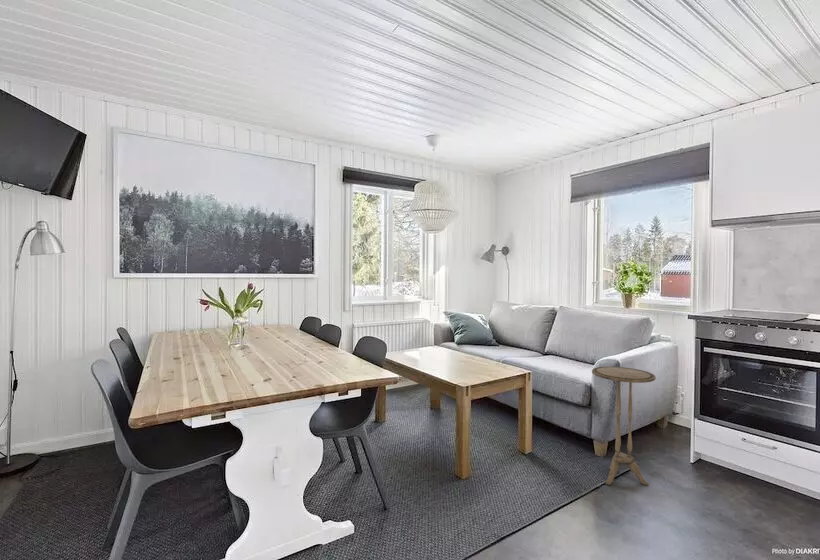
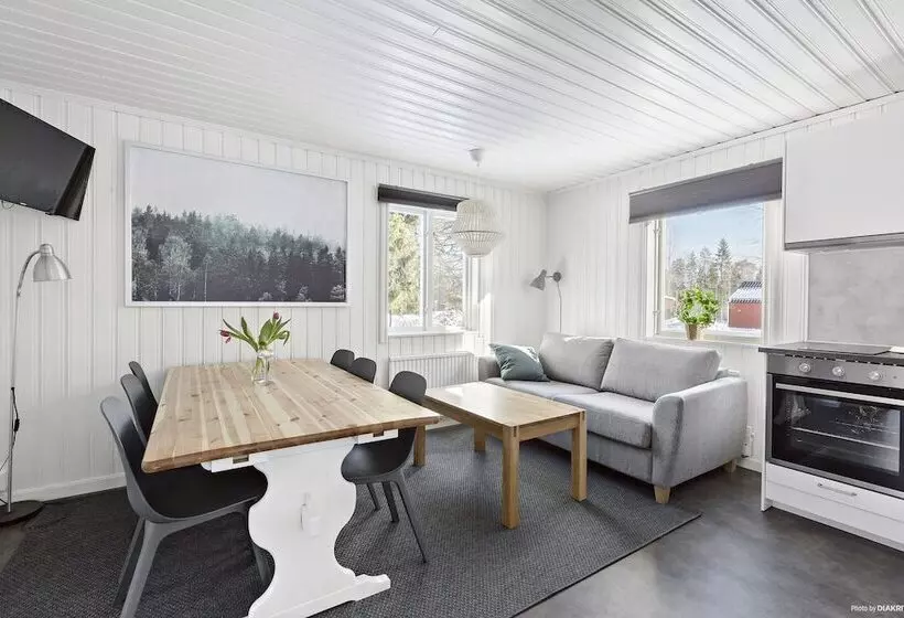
- side table [591,366,657,487]
